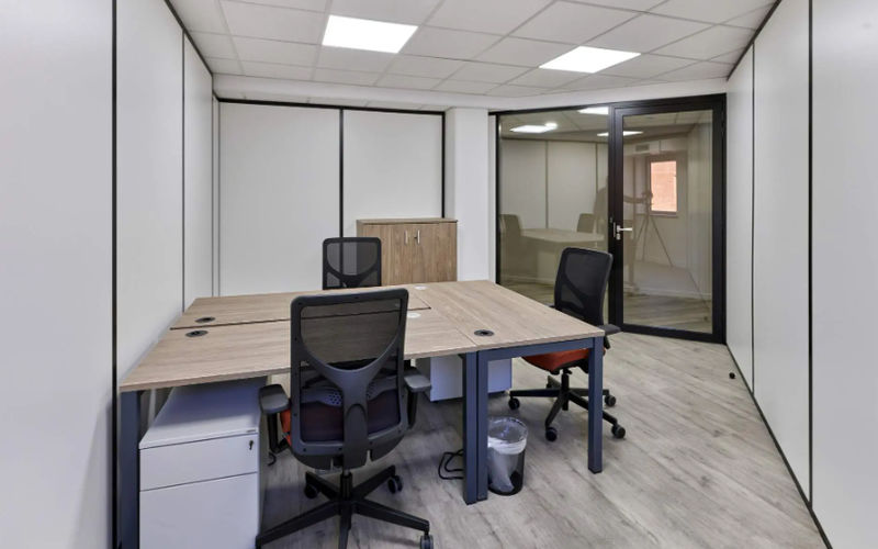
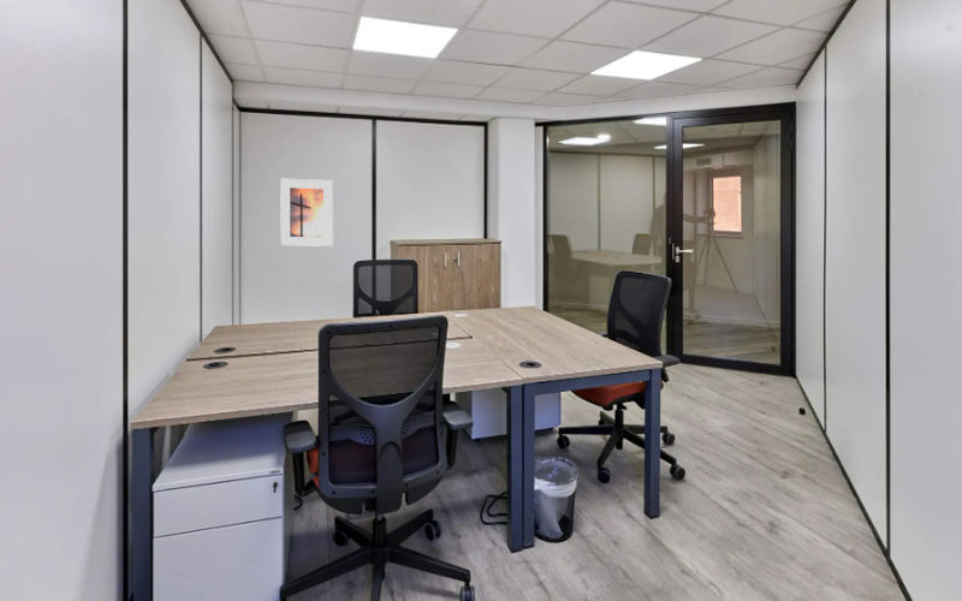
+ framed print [279,178,334,248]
